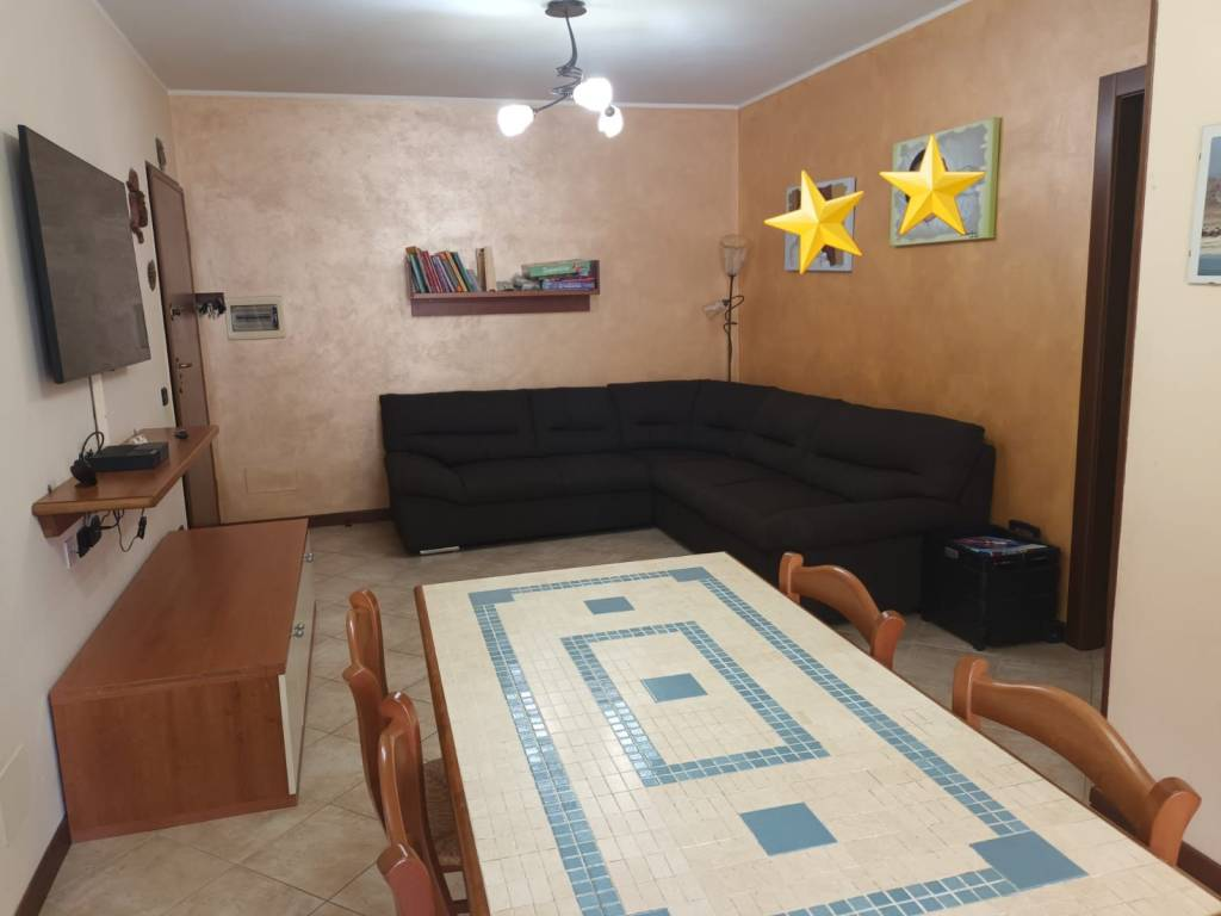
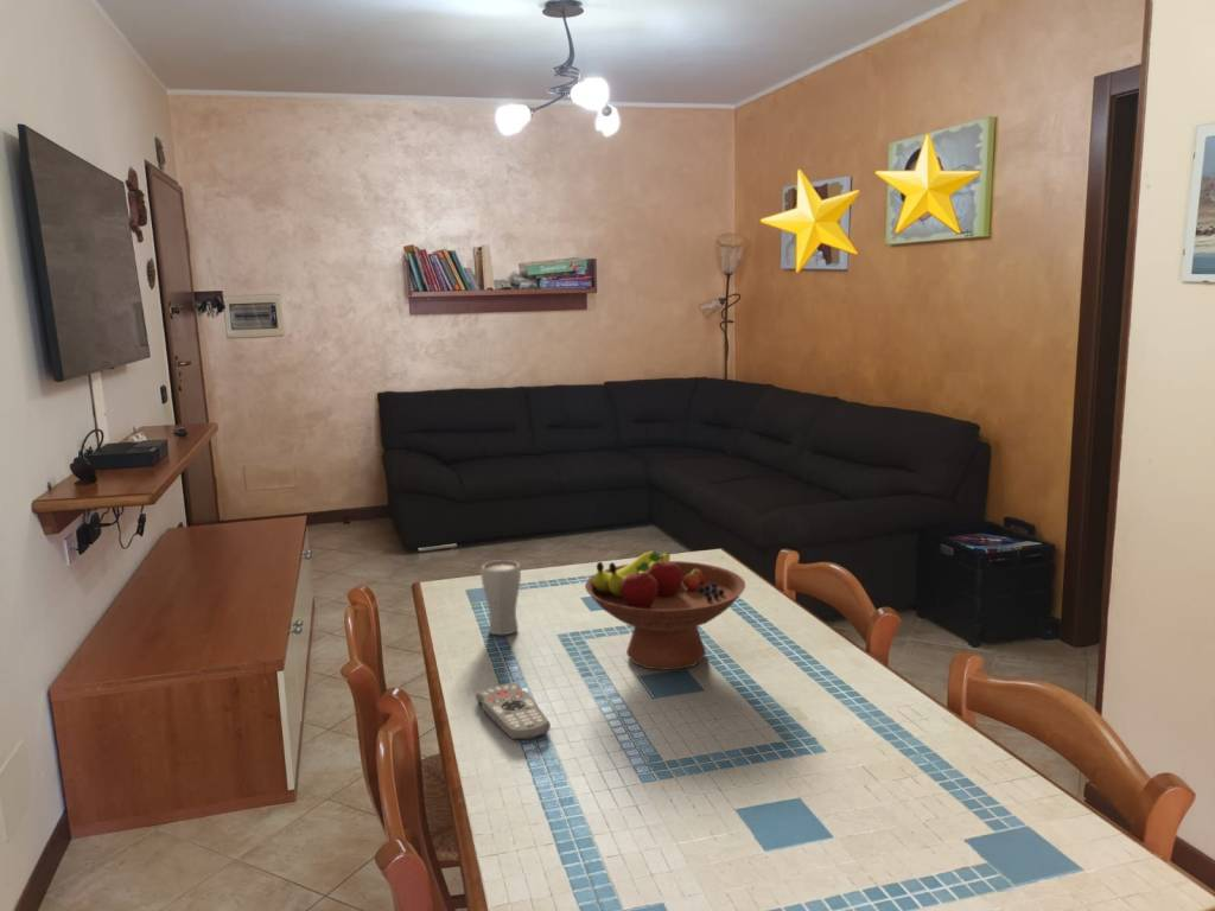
+ fruit bowl [584,549,746,671]
+ remote control [475,682,552,741]
+ drinking glass [479,559,522,636]
